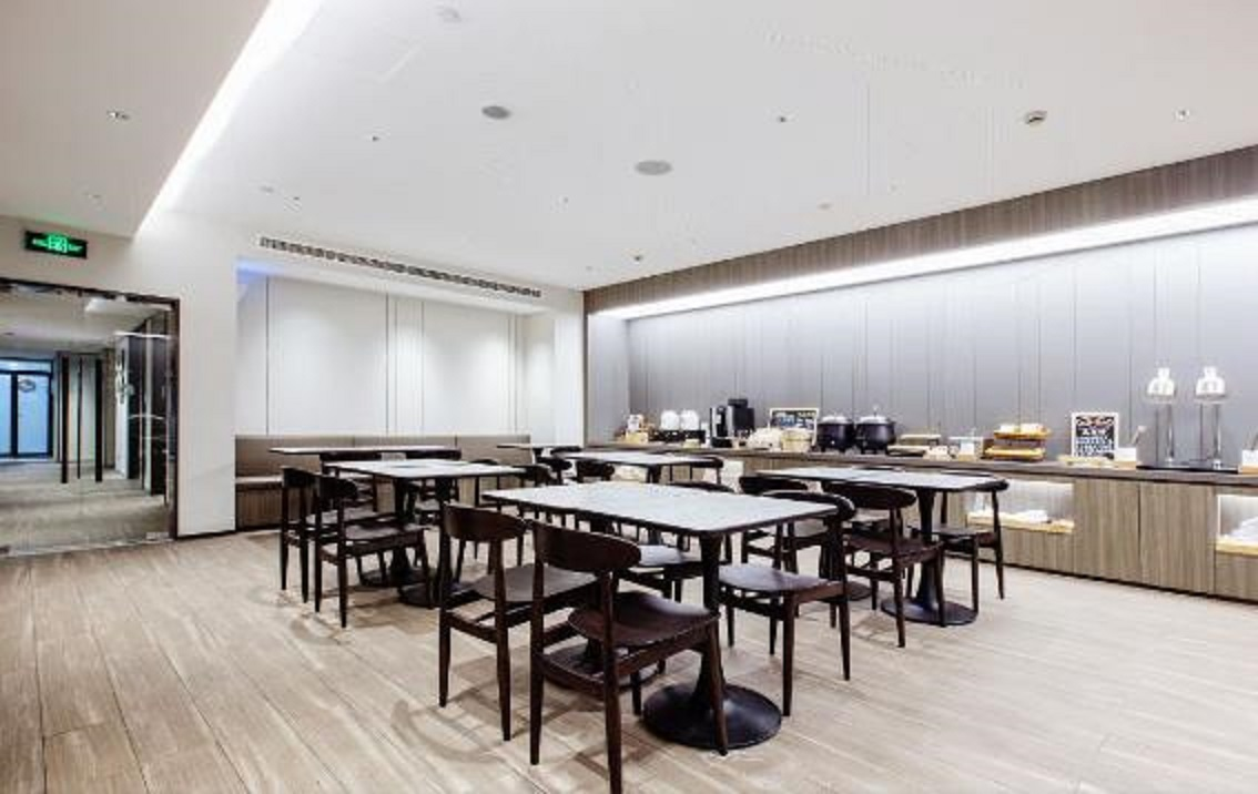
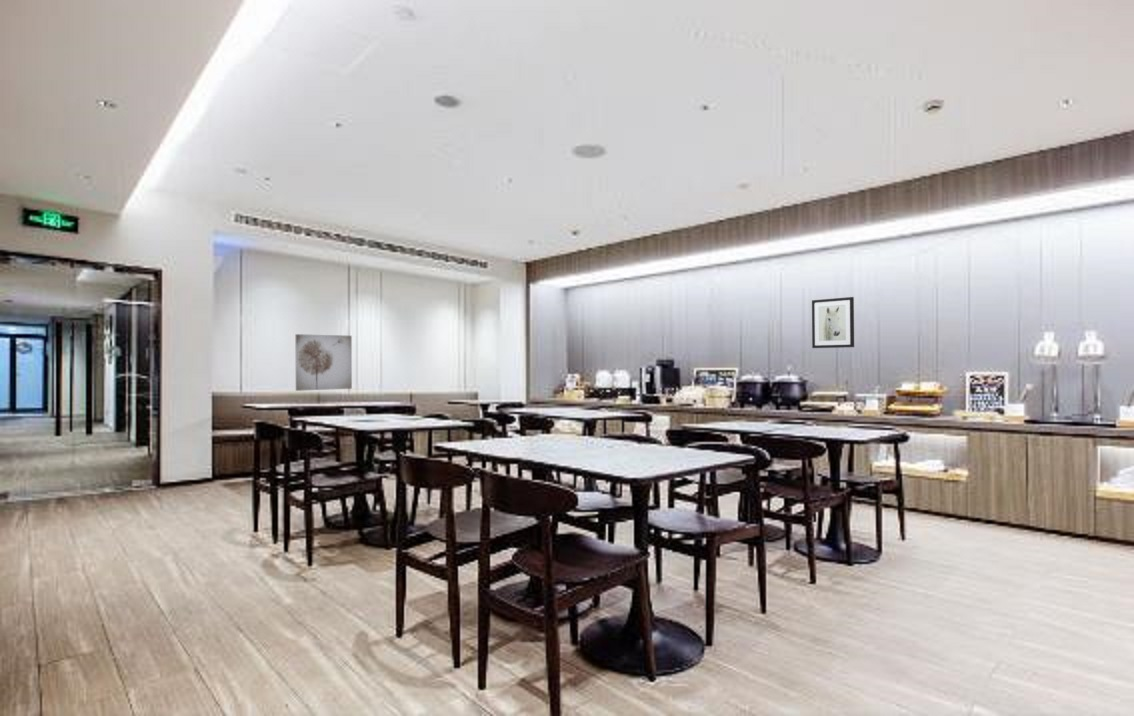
+ wall art [811,296,855,349]
+ wall art [295,333,353,392]
